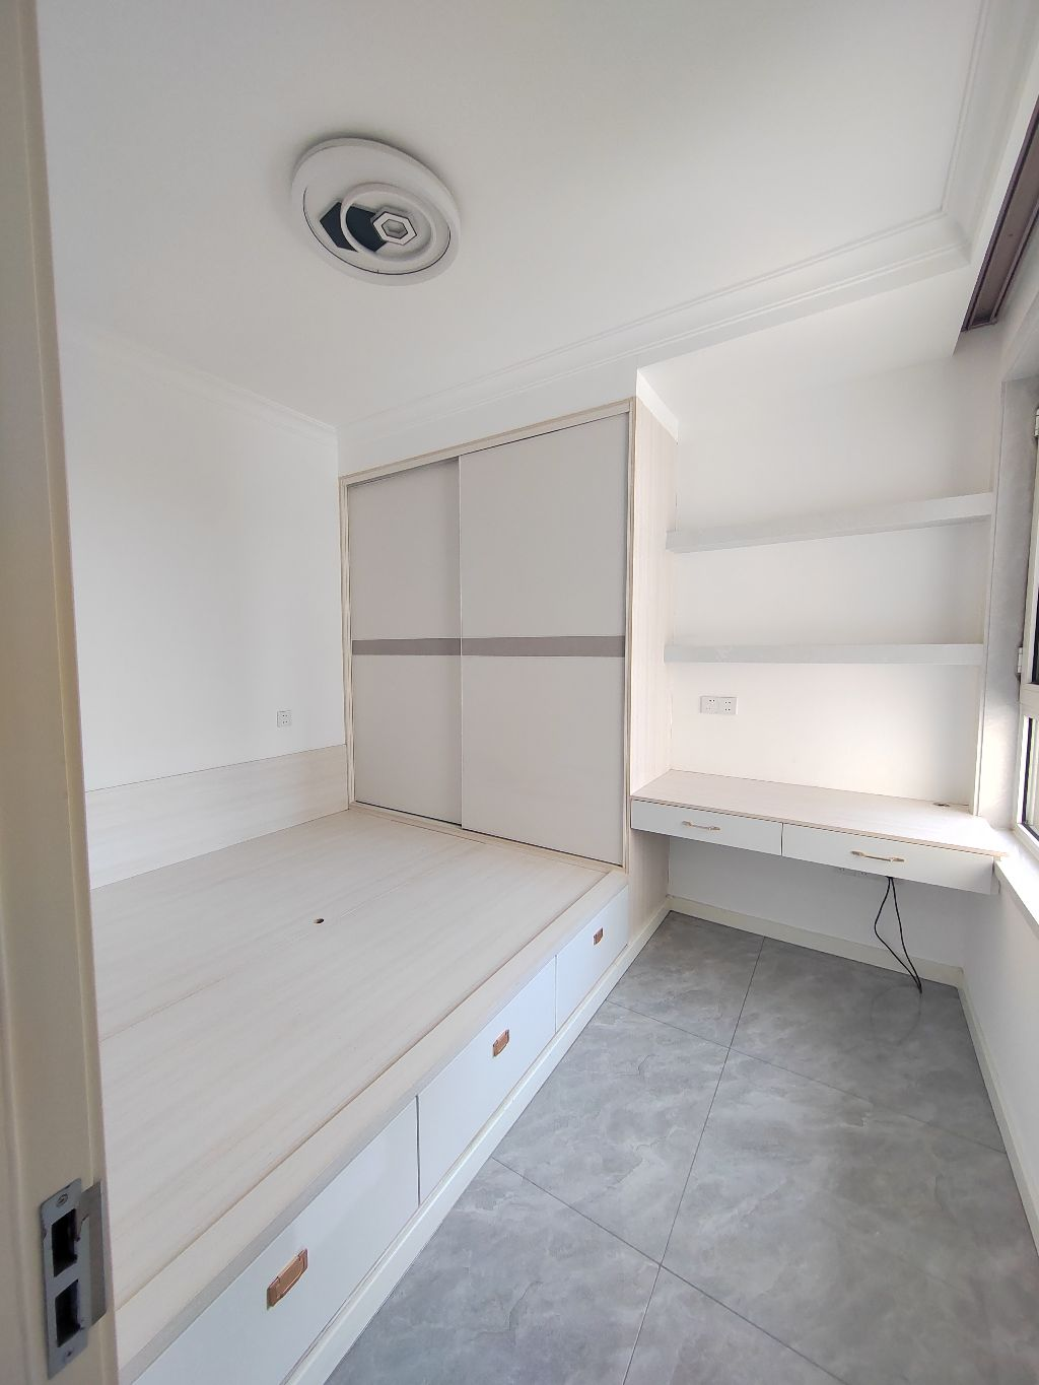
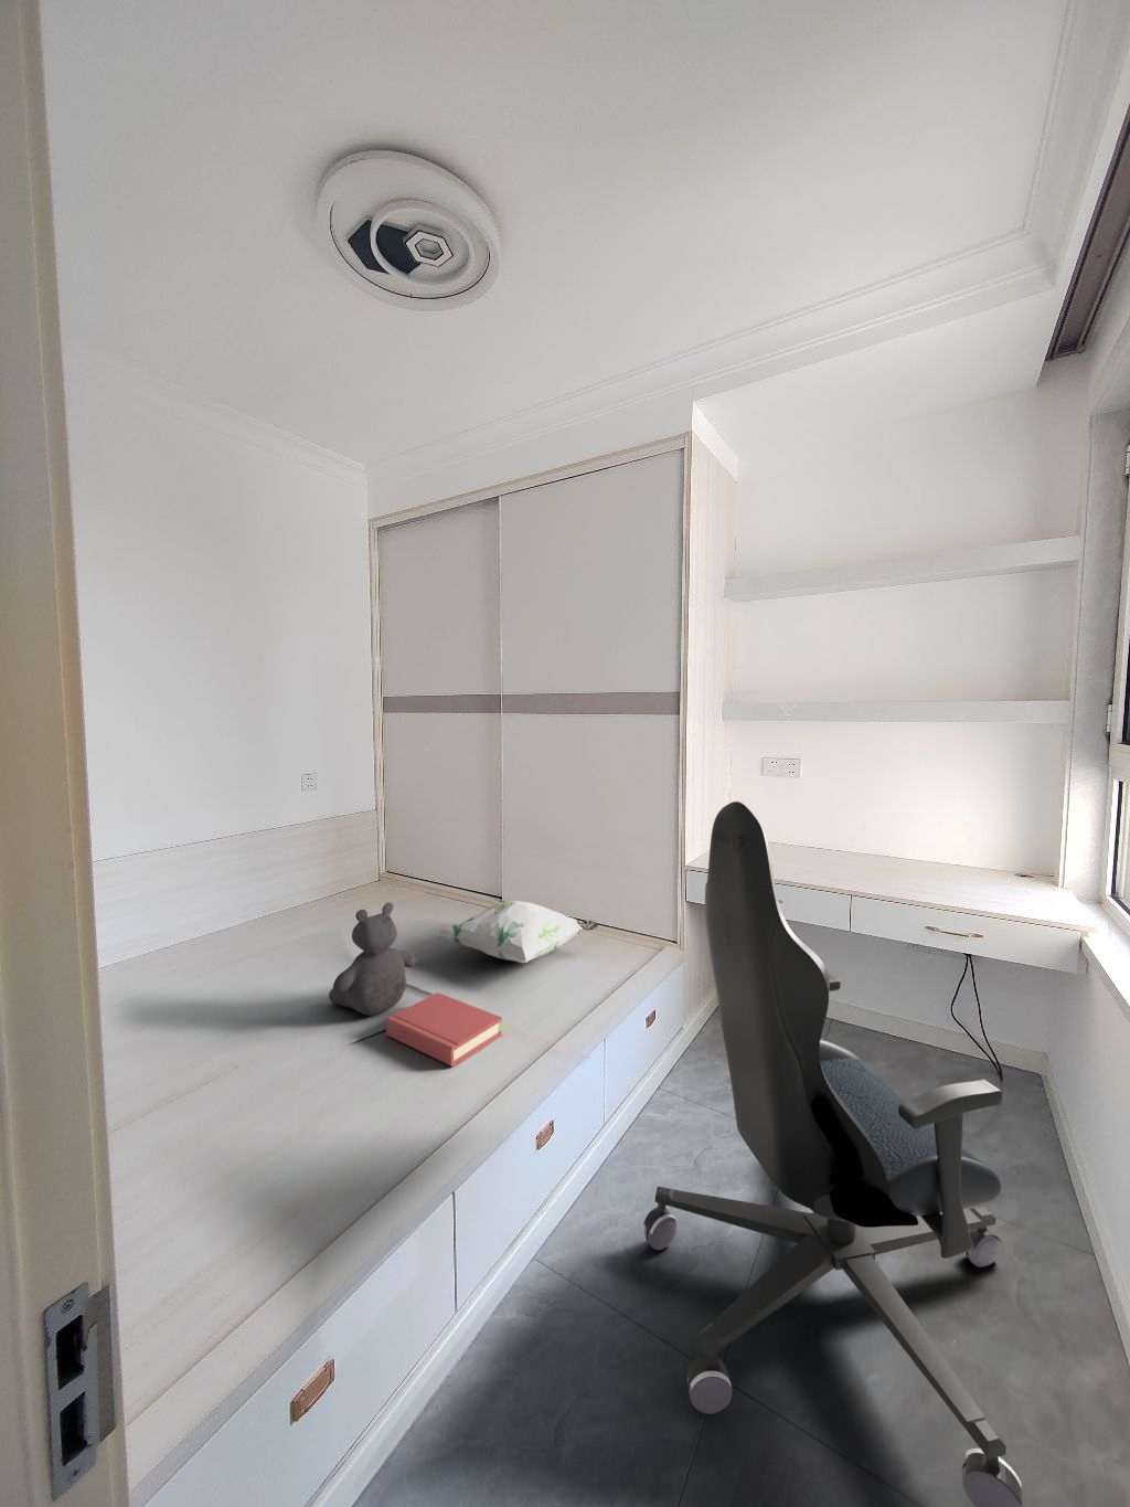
+ office chair [642,800,1024,1507]
+ teddy bear [328,901,417,1015]
+ decorative pillow [437,900,599,964]
+ hardback book [385,992,503,1068]
